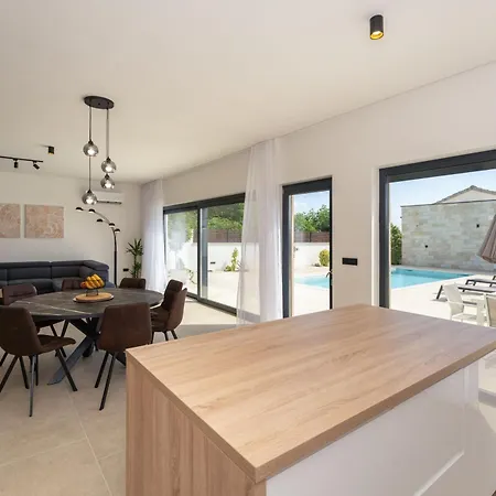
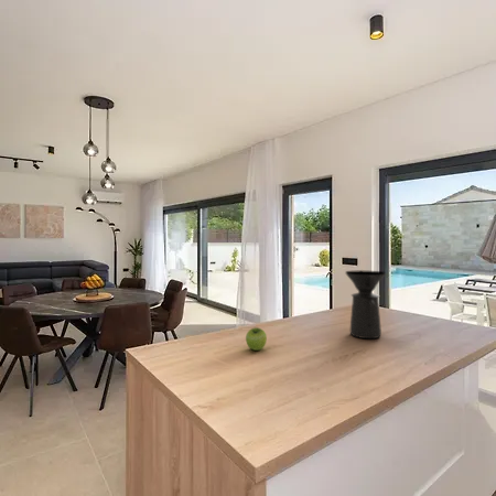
+ fruit [245,326,268,352]
+ coffee maker [345,269,387,339]
